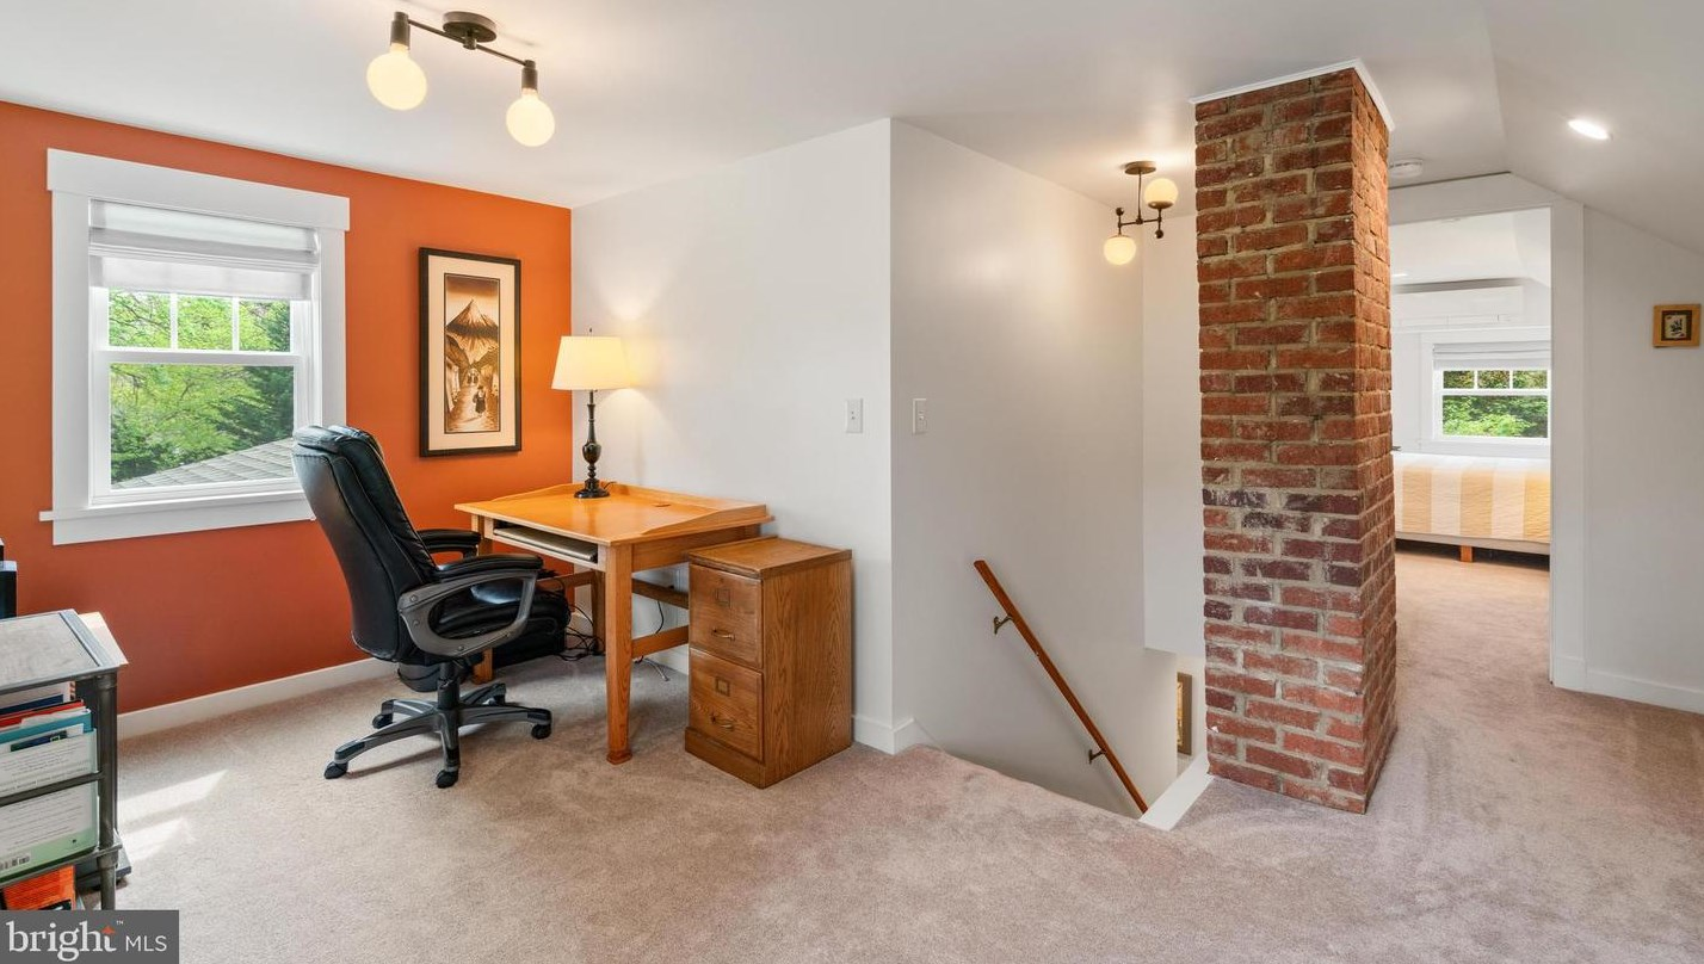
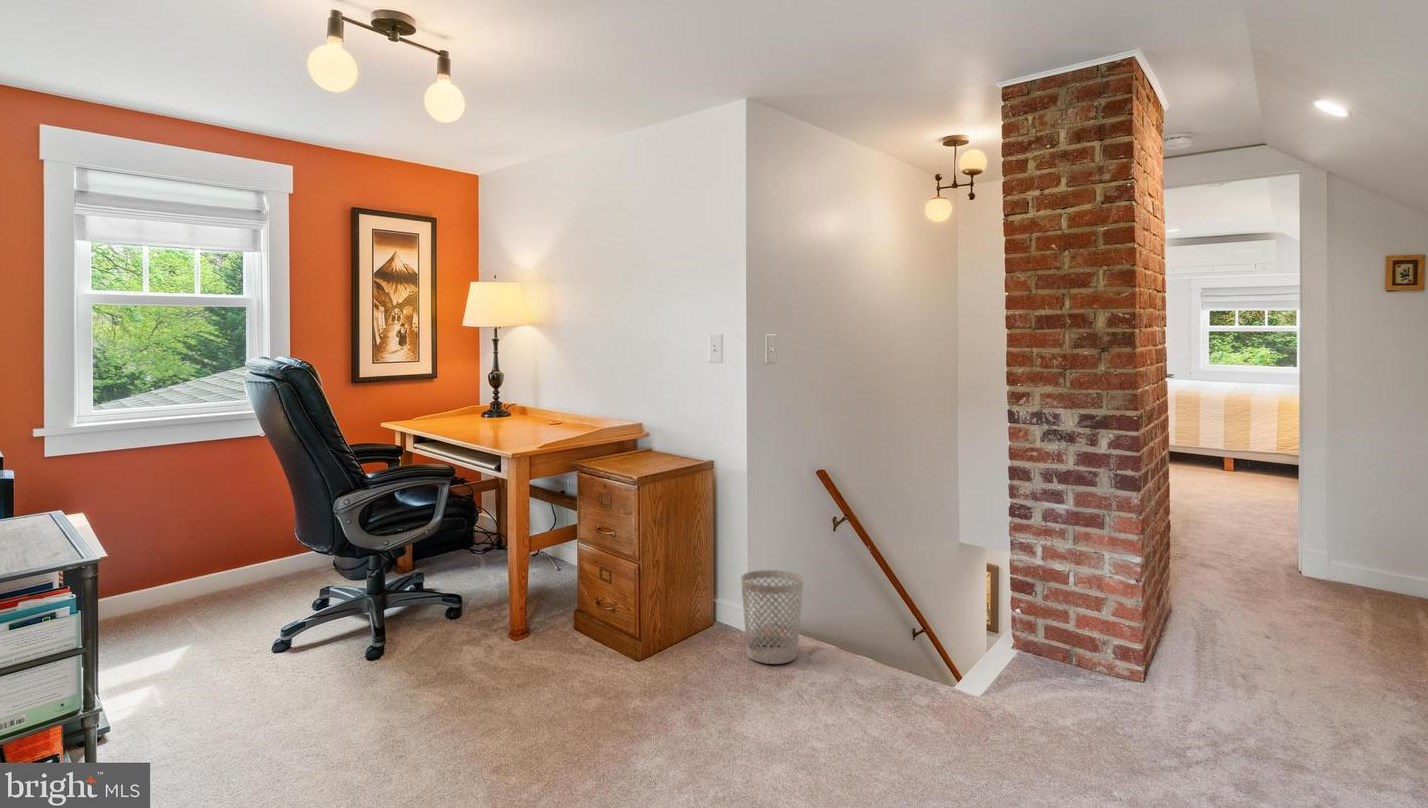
+ wastebasket [740,569,804,665]
